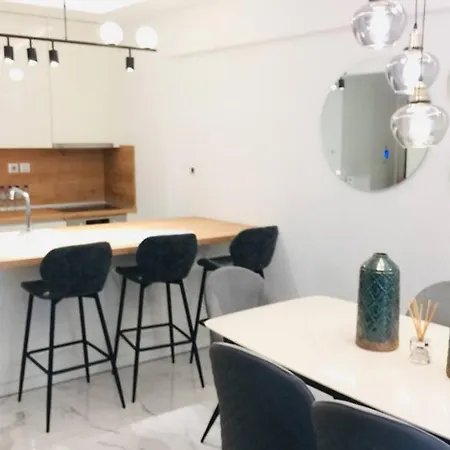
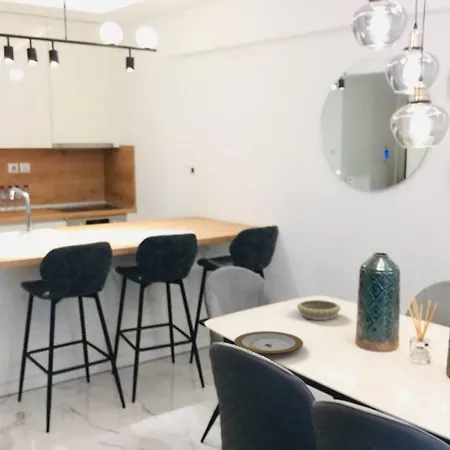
+ decorative bowl [296,299,342,321]
+ plate [233,330,304,356]
